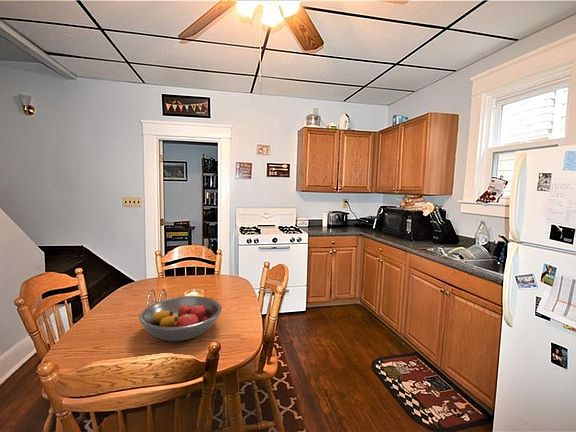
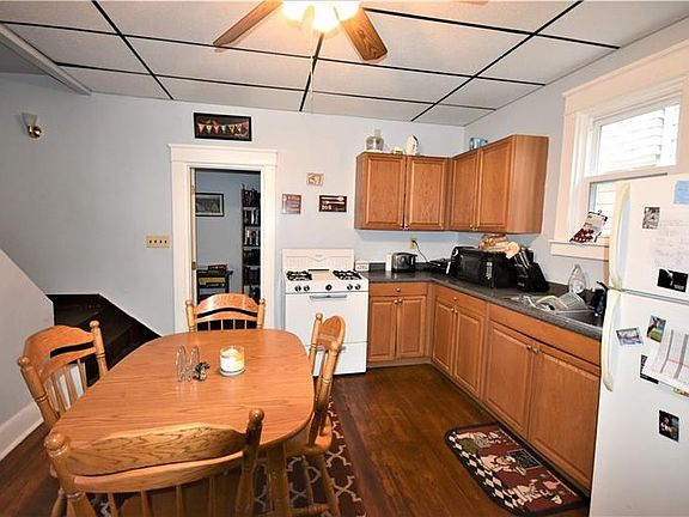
- fruit bowl [138,295,223,342]
